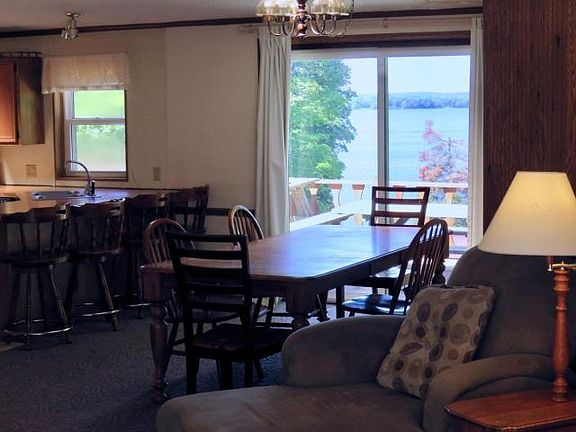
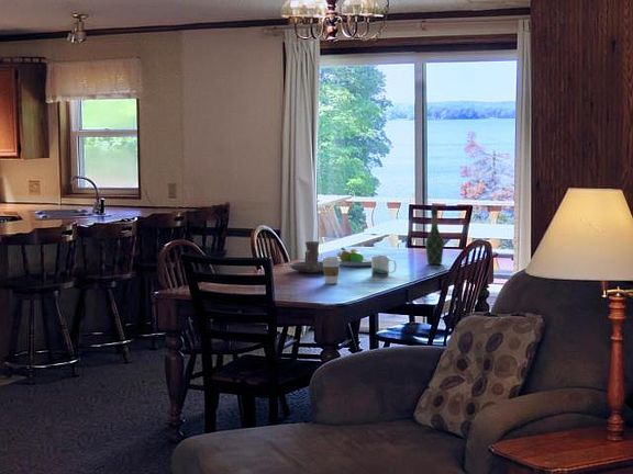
+ candle holder [289,240,324,273]
+ fruit bowl [335,247,371,267]
+ wine bottle [424,206,445,266]
+ mug [370,255,397,278]
+ coffee cup [321,256,341,285]
